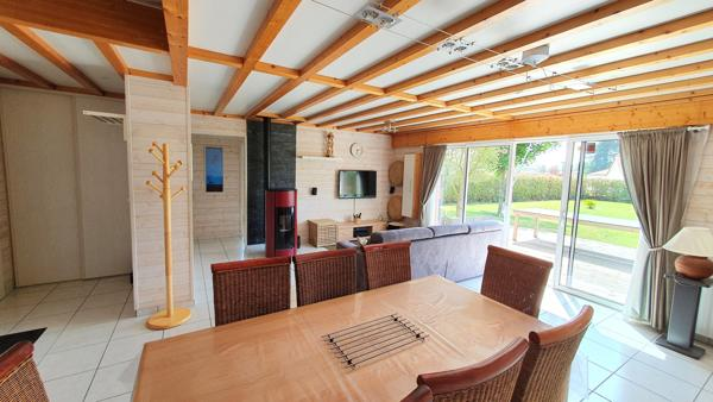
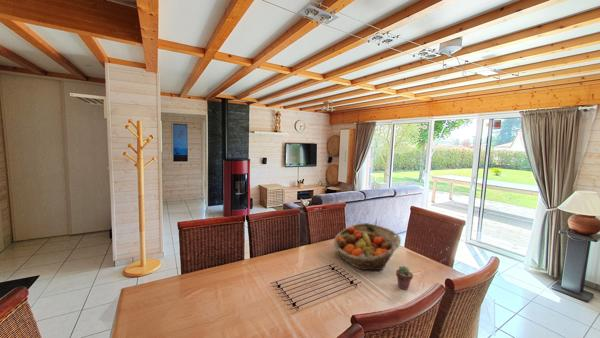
+ fruit basket [333,222,402,271]
+ potted succulent [395,265,414,290]
